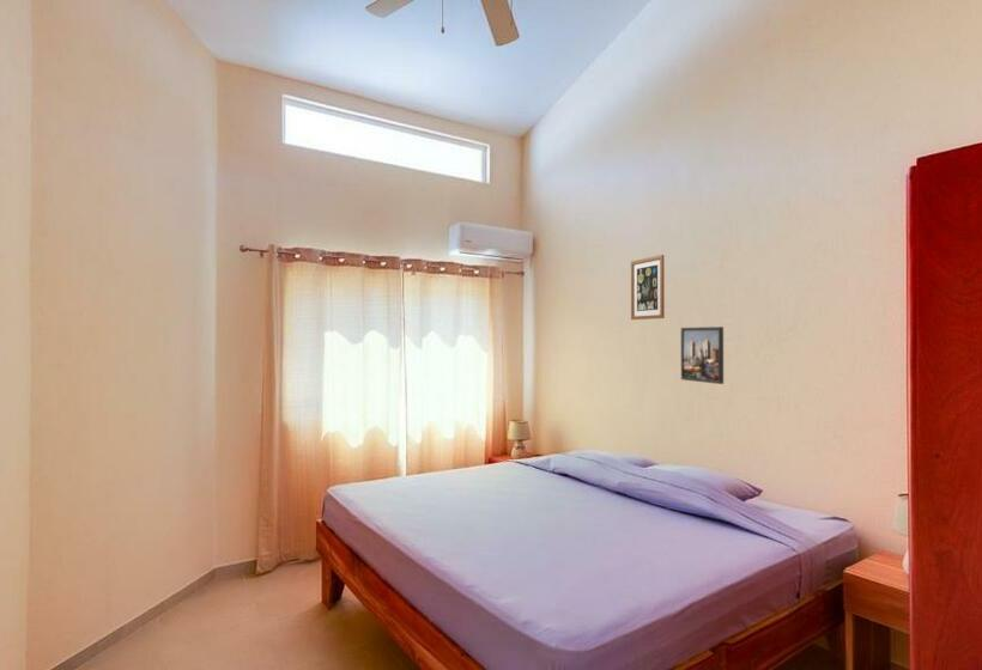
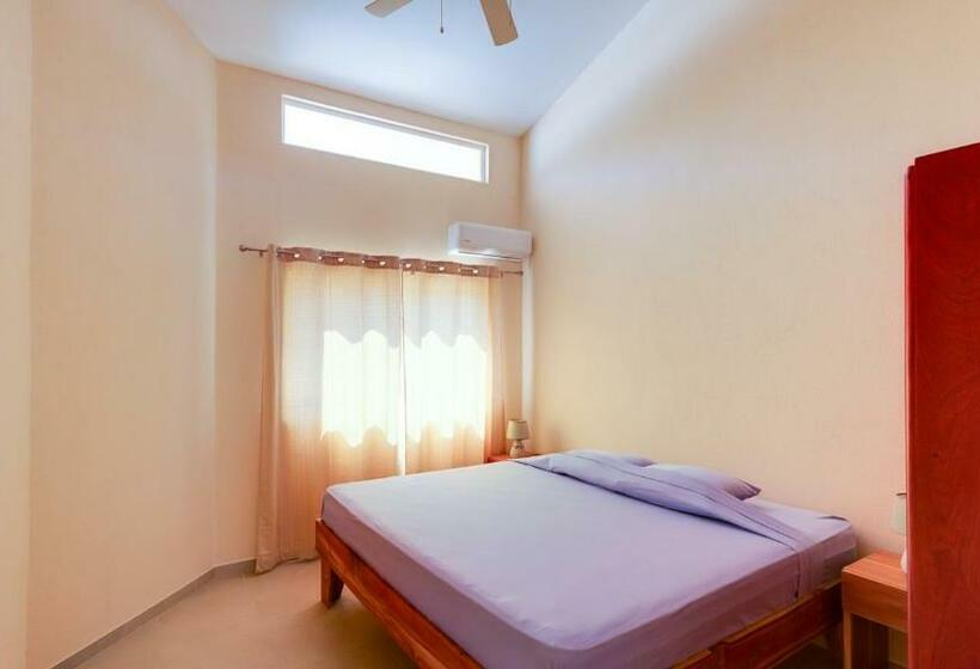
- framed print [680,325,725,385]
- wall art [630,254,666,321]
